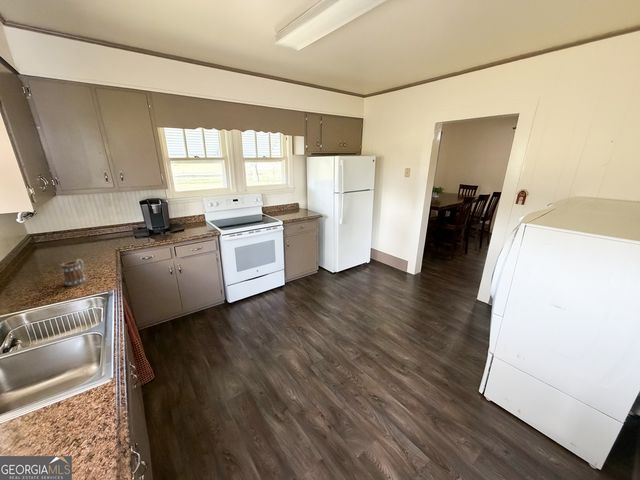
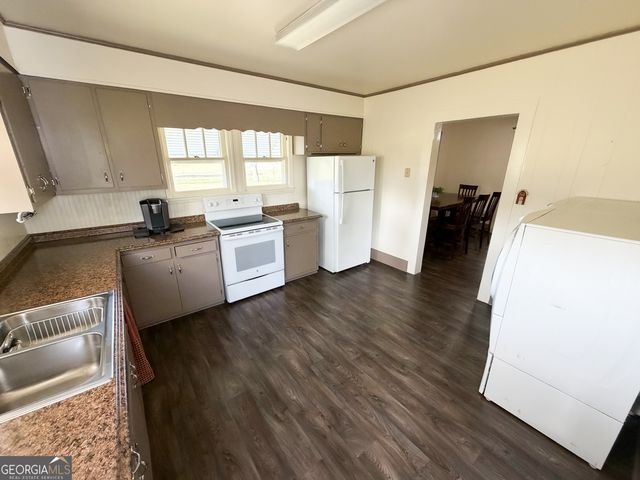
- mug [61,258,87,287]
